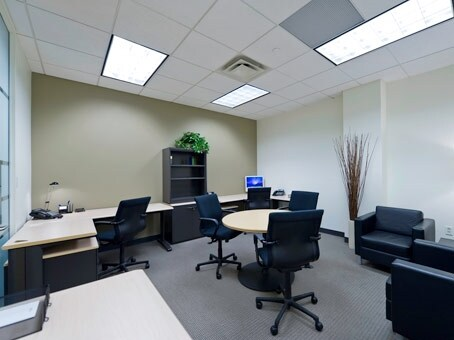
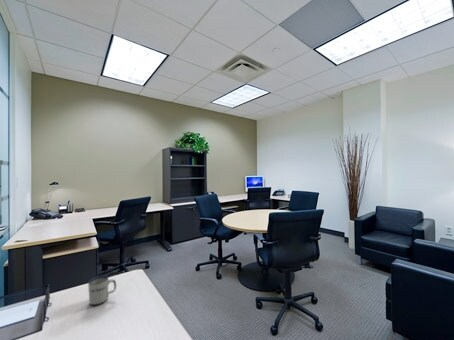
+ mug [87,274,117,306]
